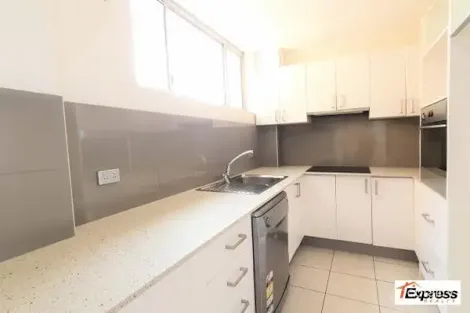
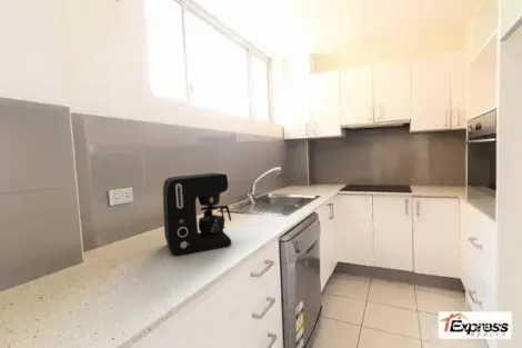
+ coffee maker [162,172,233,256]
